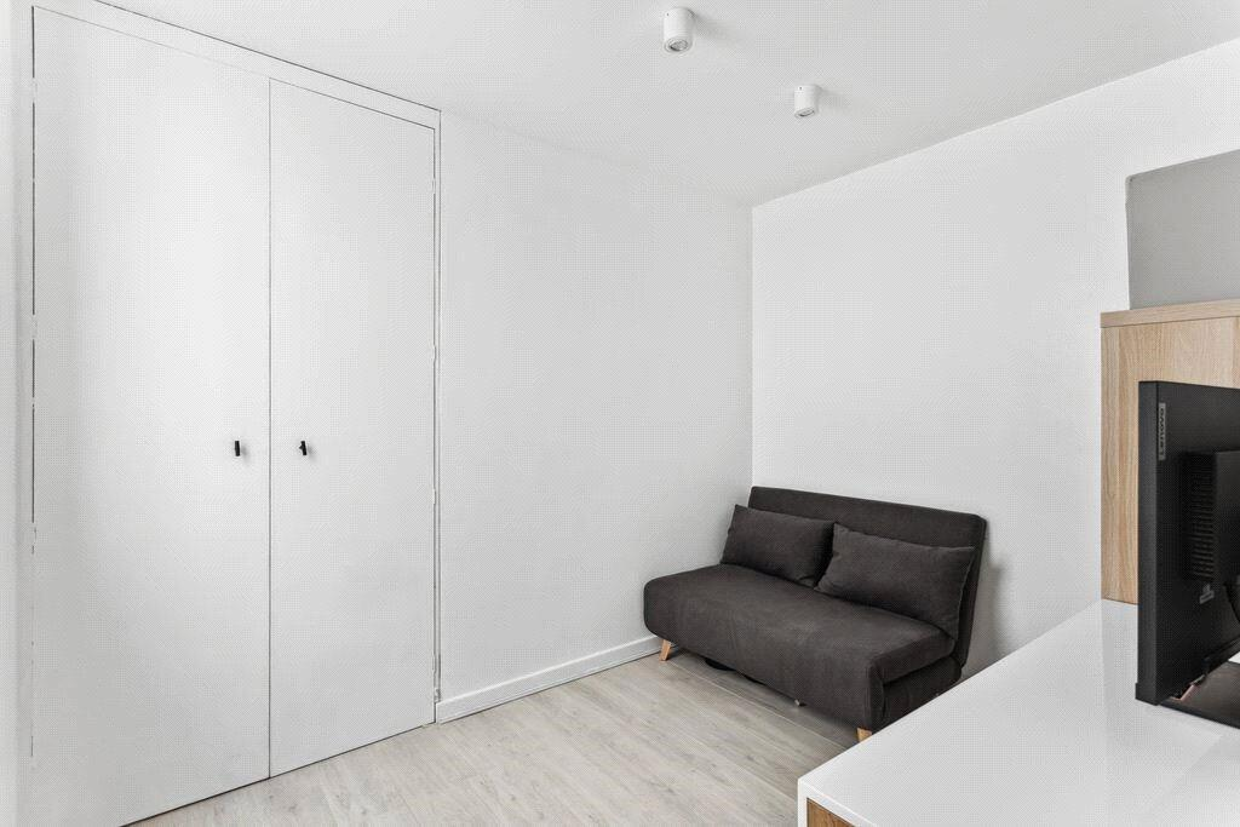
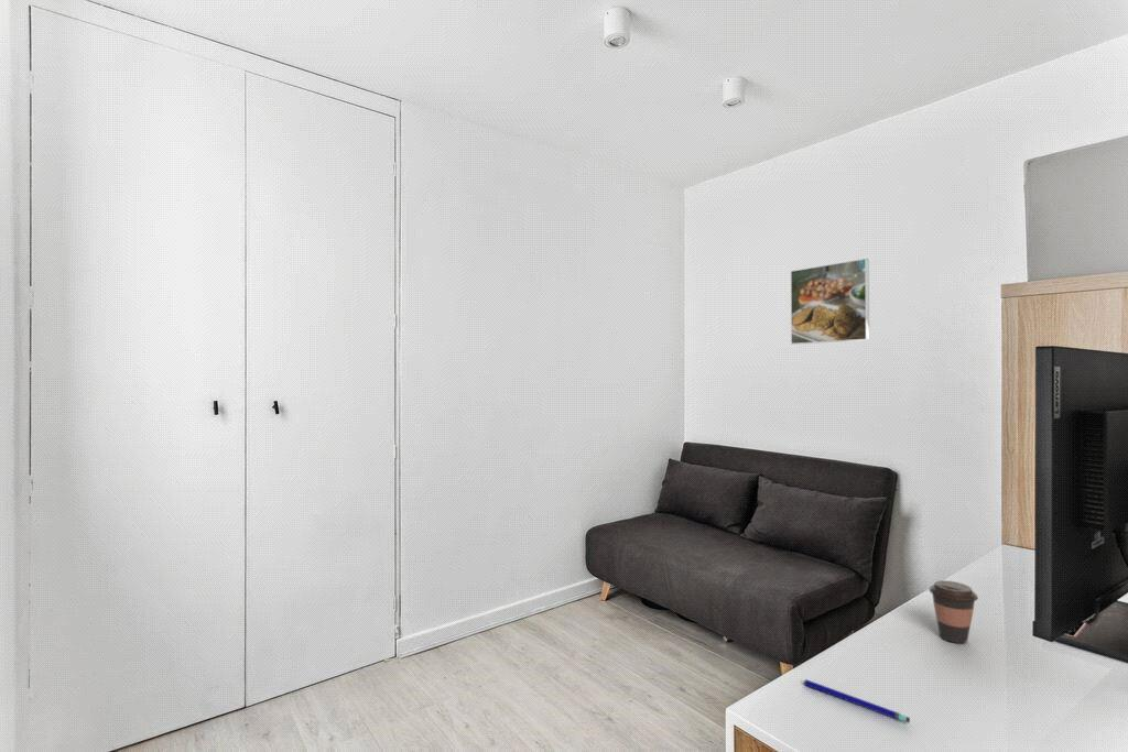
+ coffee cup [928,579,979,644]
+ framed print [790,258,870,346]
+ pen [803,678,911,723]
